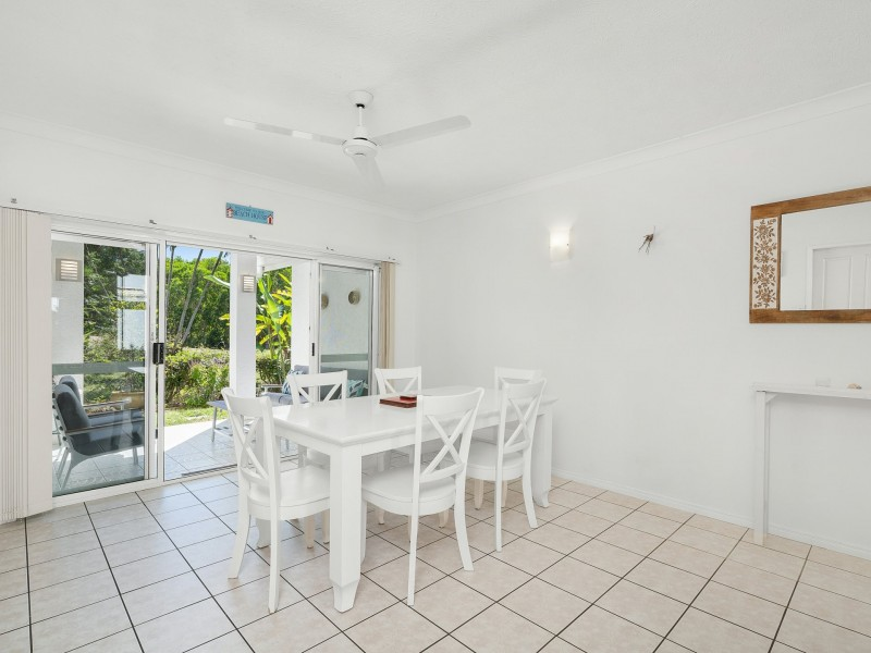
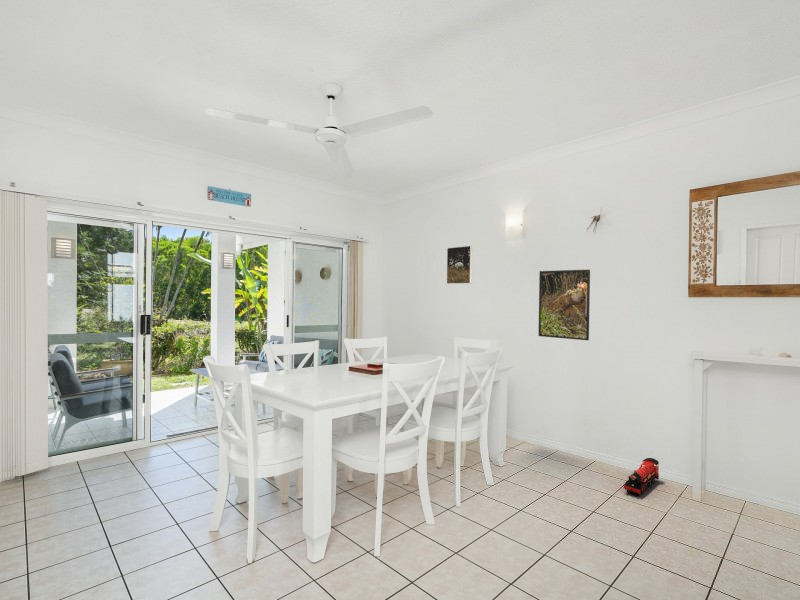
+ toy train [623,457,660,497]
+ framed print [446,245,473,285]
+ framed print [537,268,591,341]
